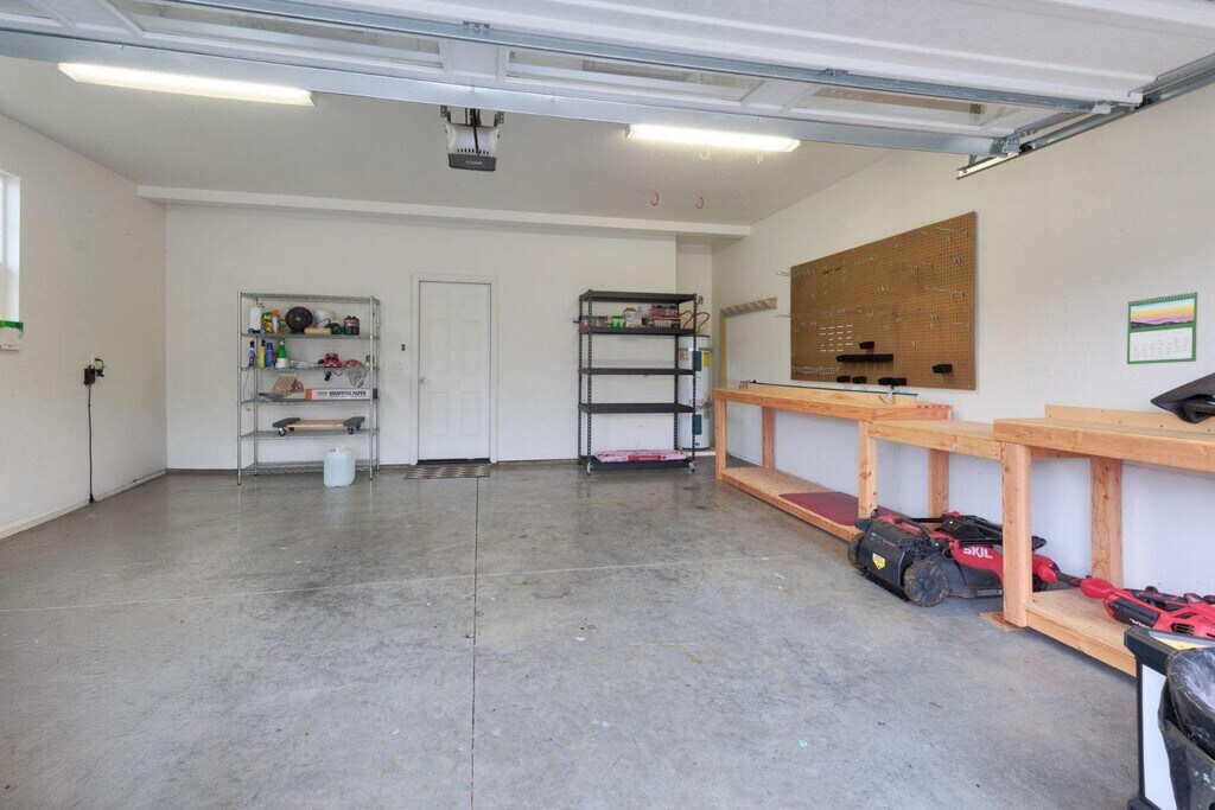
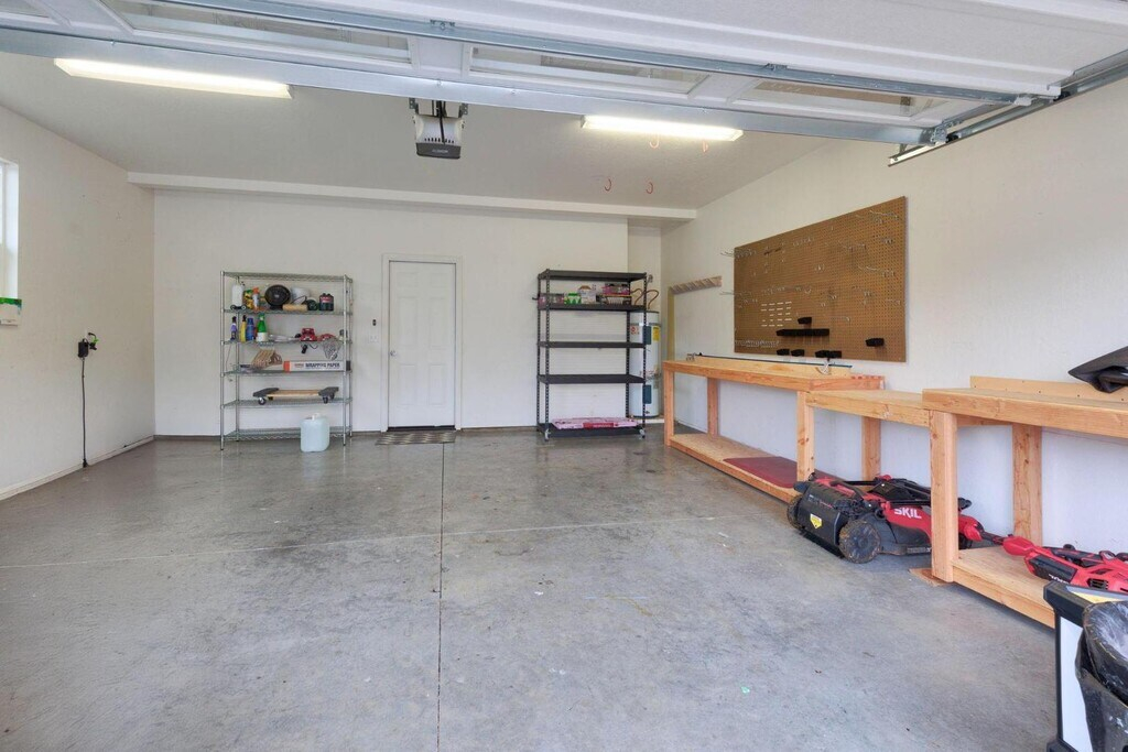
- calendar [1126,289,1200,365]
